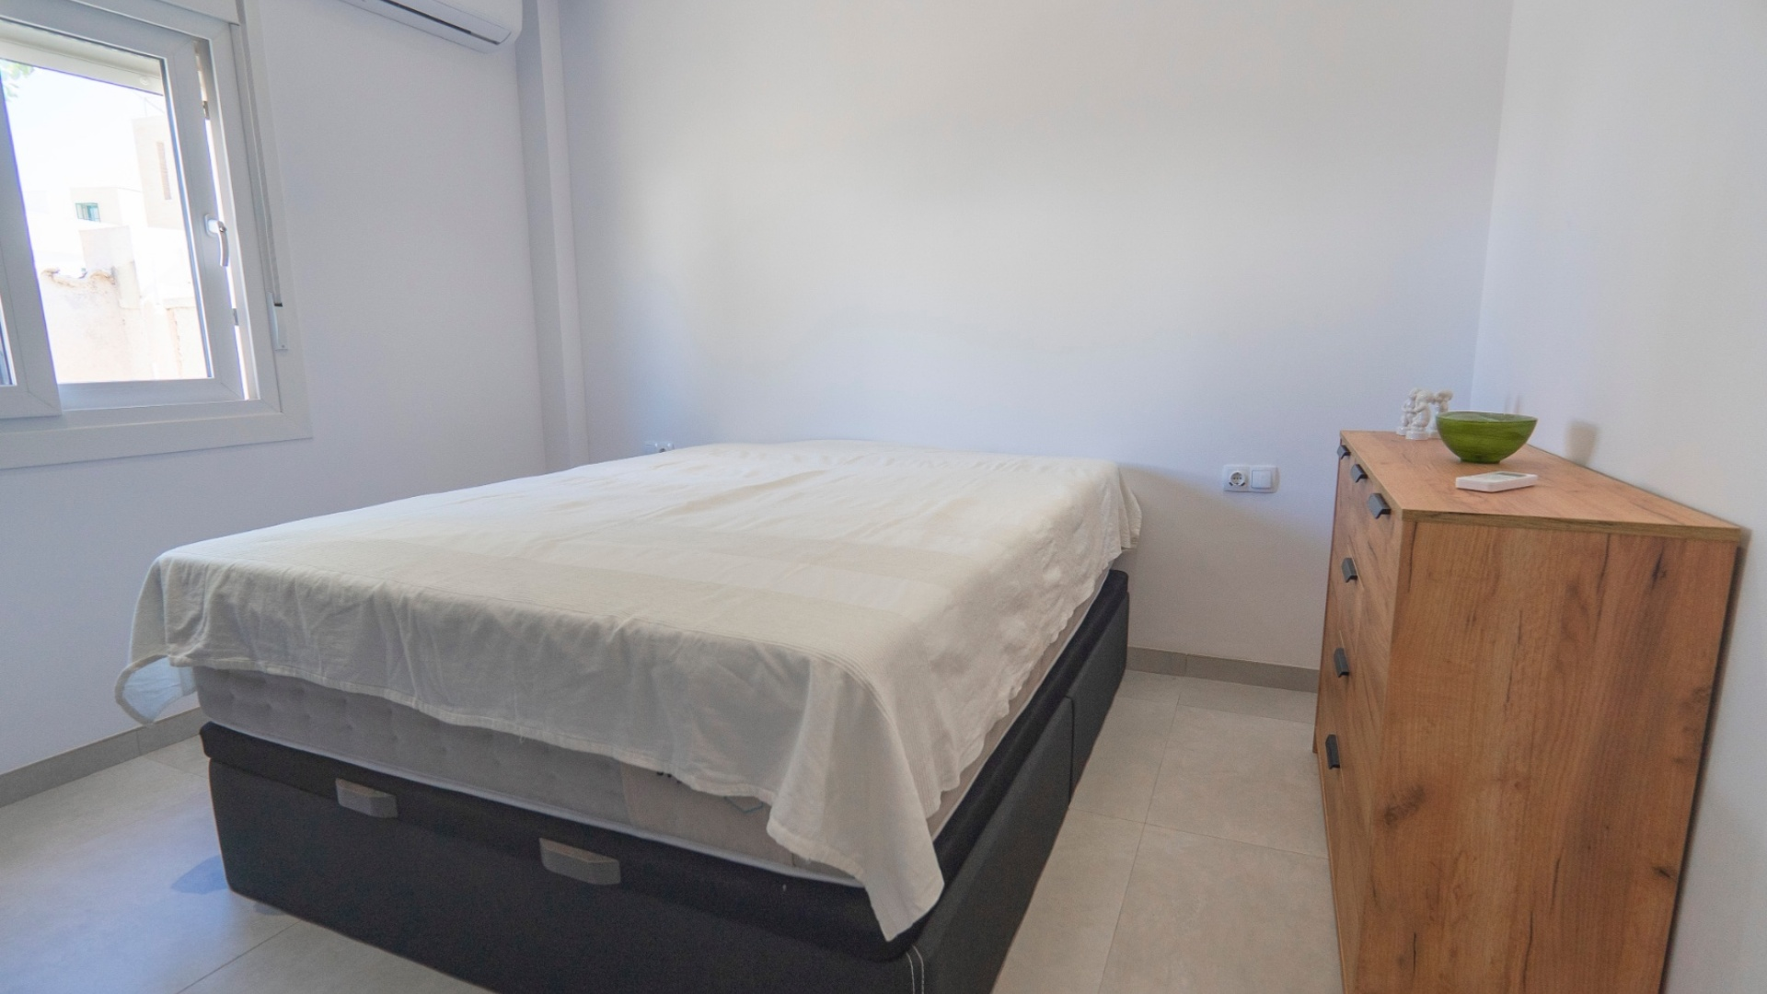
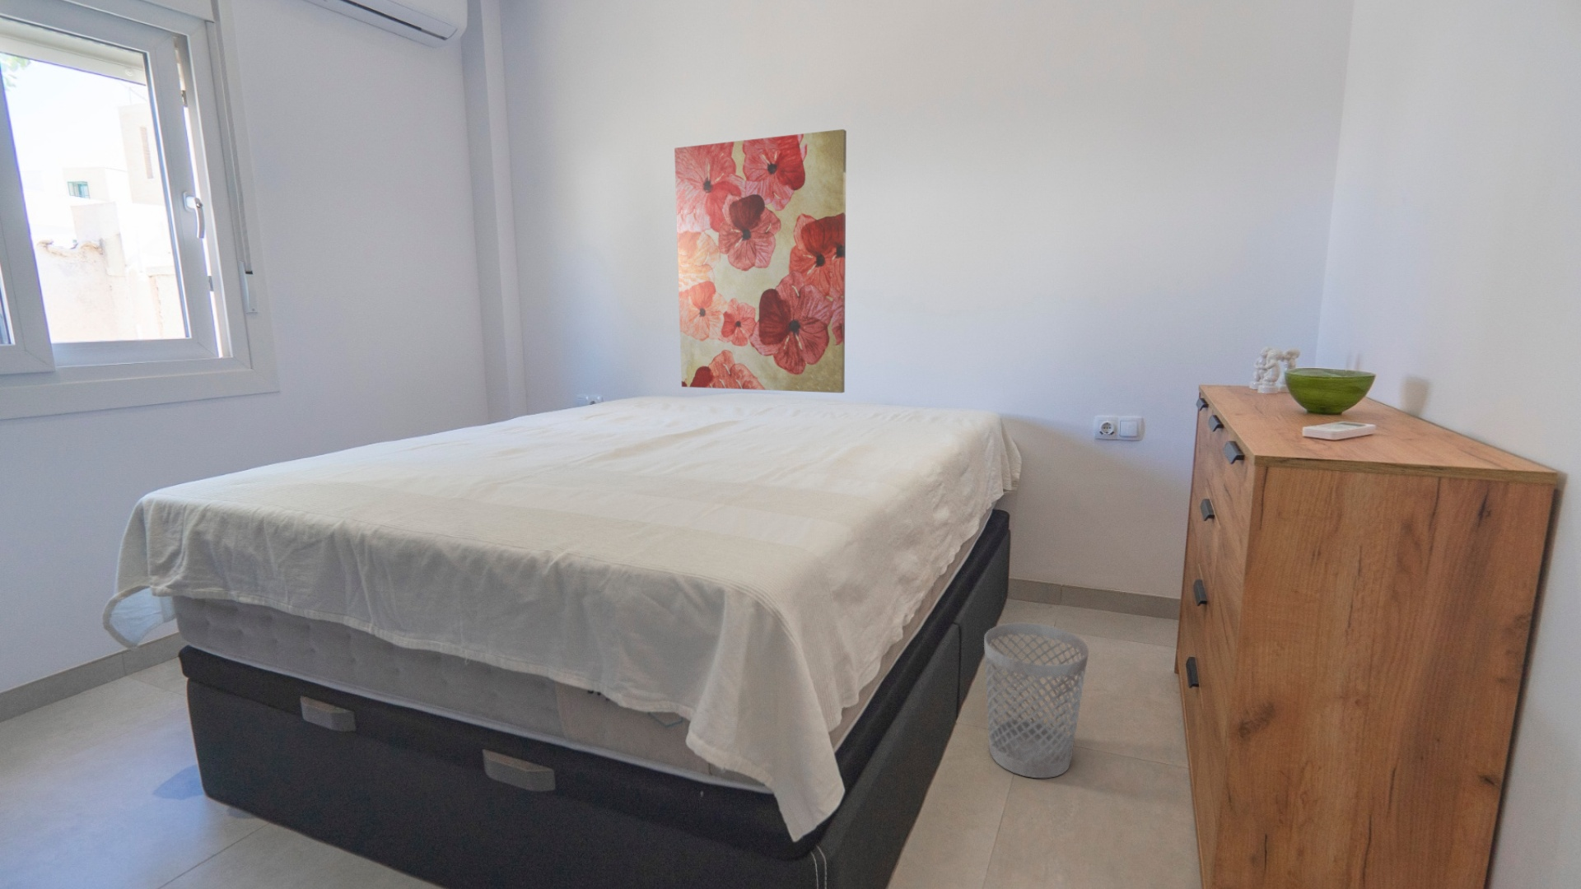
+ wastebasket [983,622,1089,778]
+ wall art [673,128,847,393]
